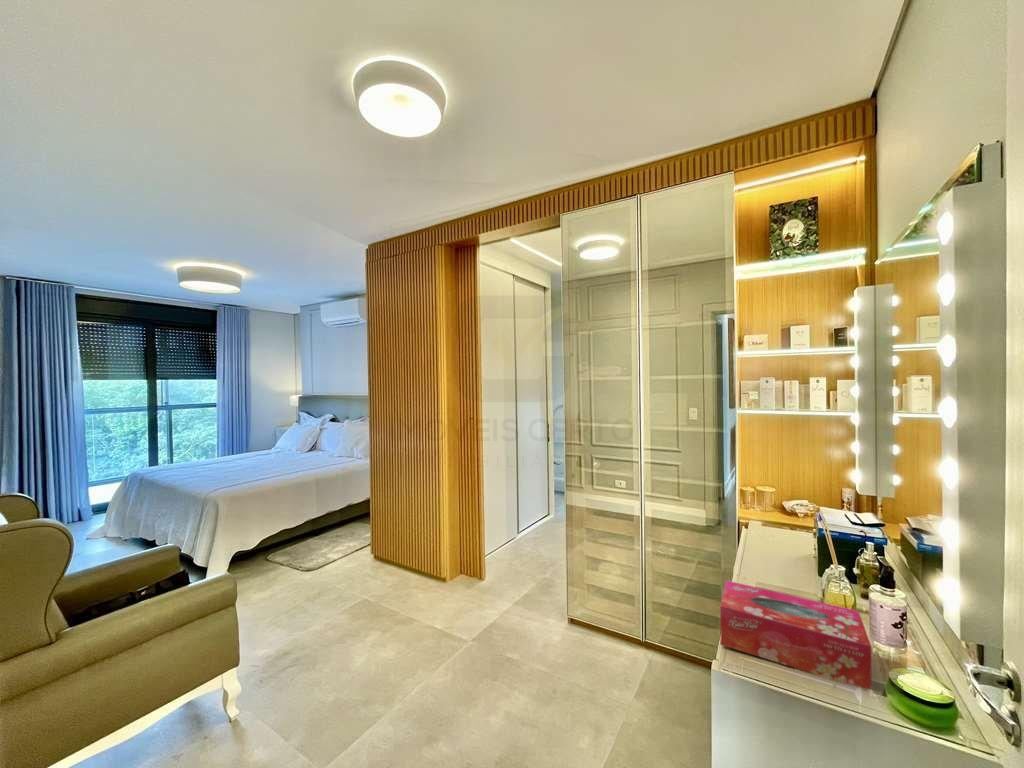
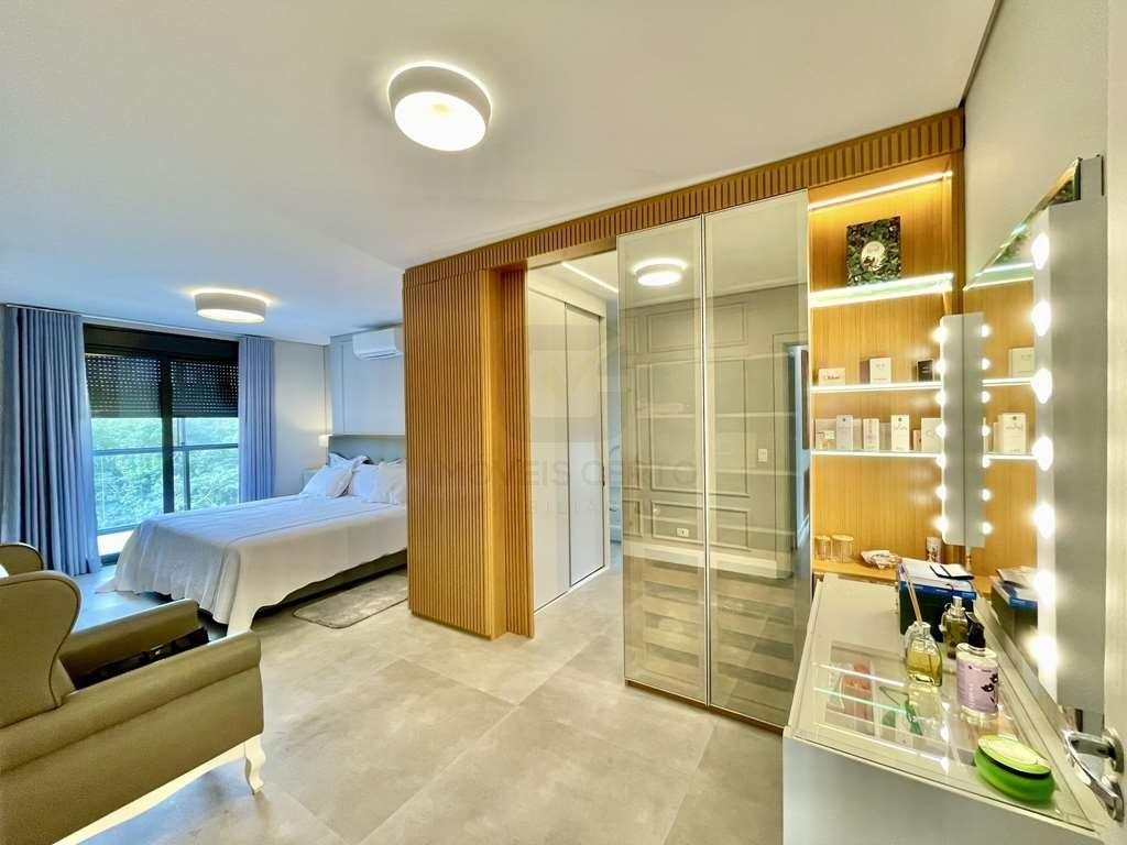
- tissue box [719,579,872,691]
